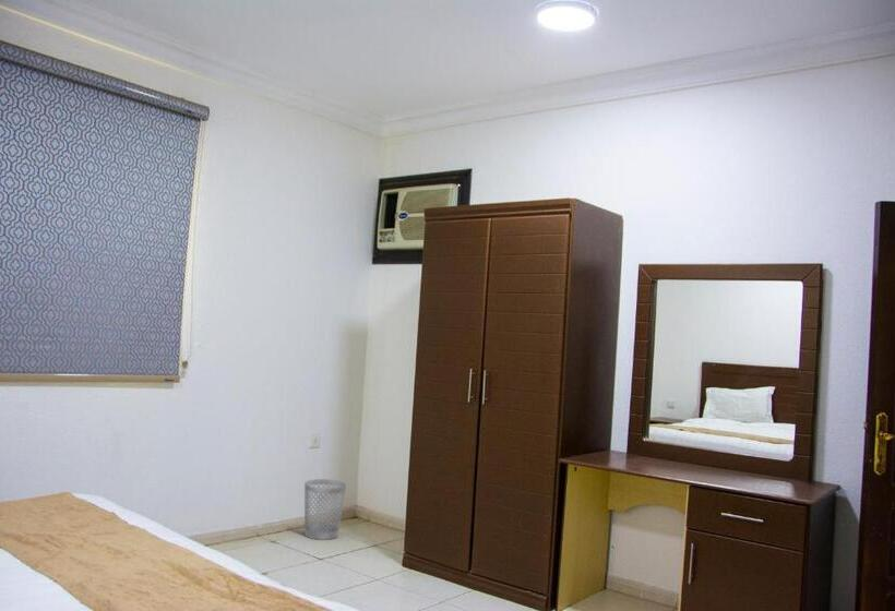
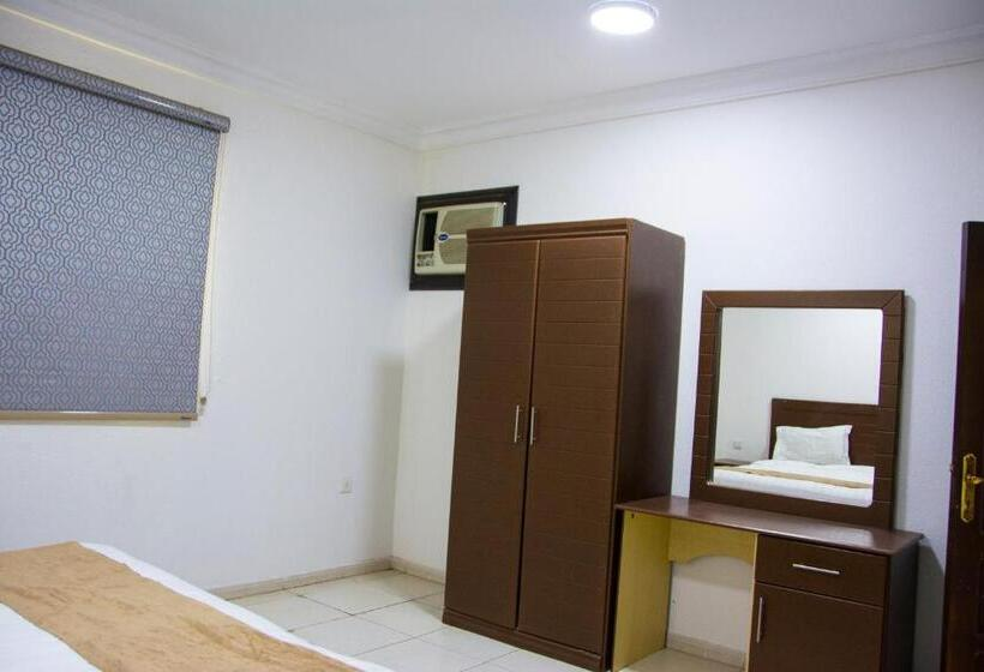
- wastebasket [303,478,347,541]
